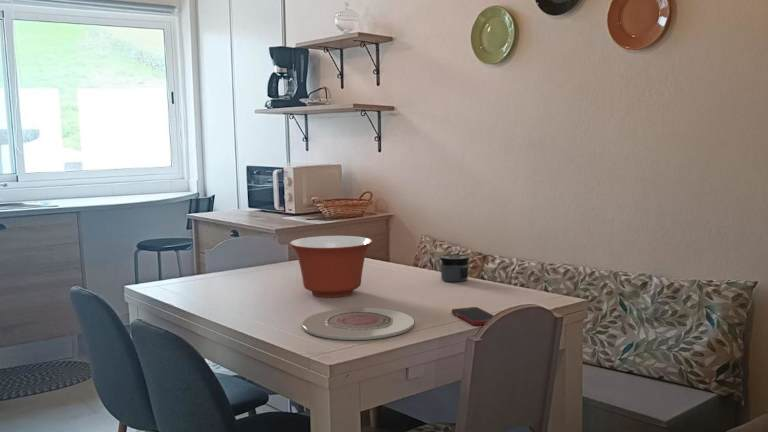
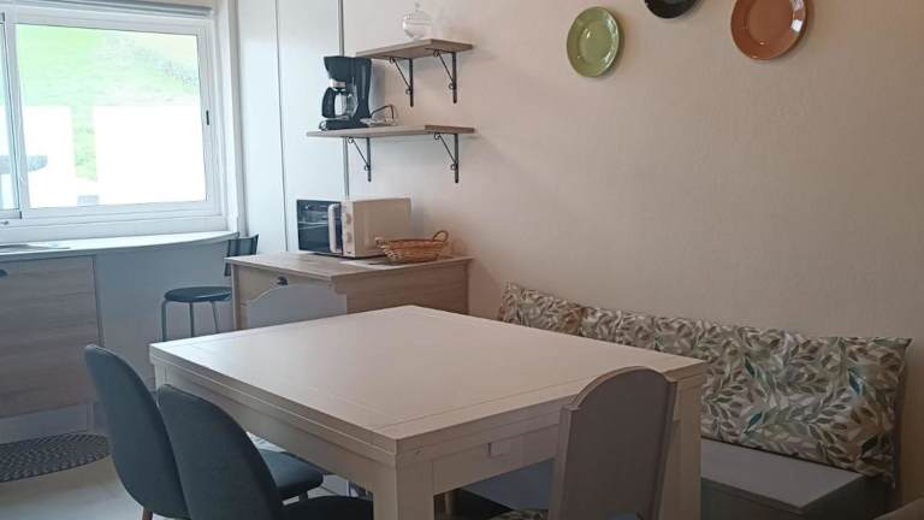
- plate [301,307,415,341]
- mixing bowl [289,235,373,298]
- cell phone [451,306,495,326]
- jar [438,253,471,283]
